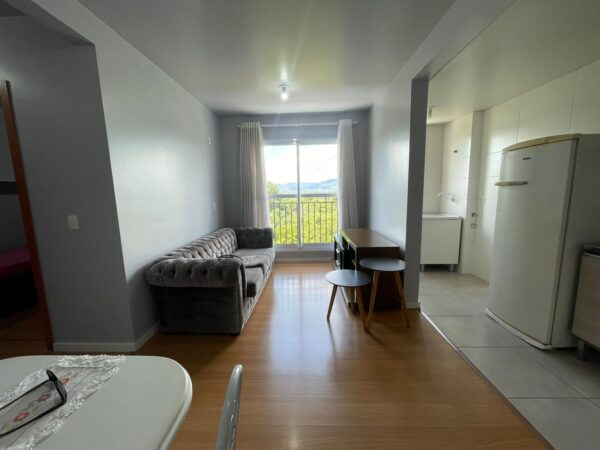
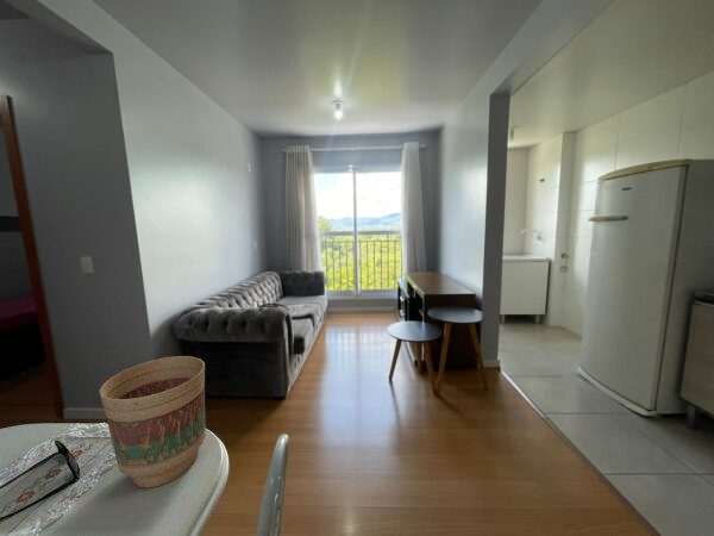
+ flower pot [98,355,207,490]
